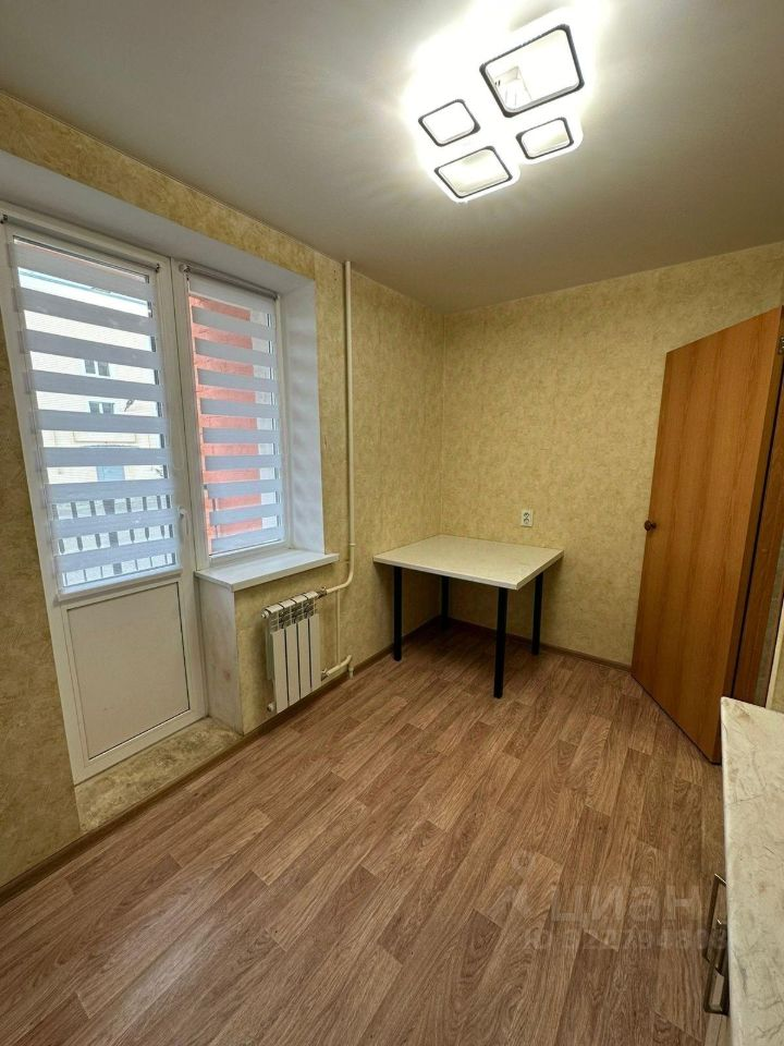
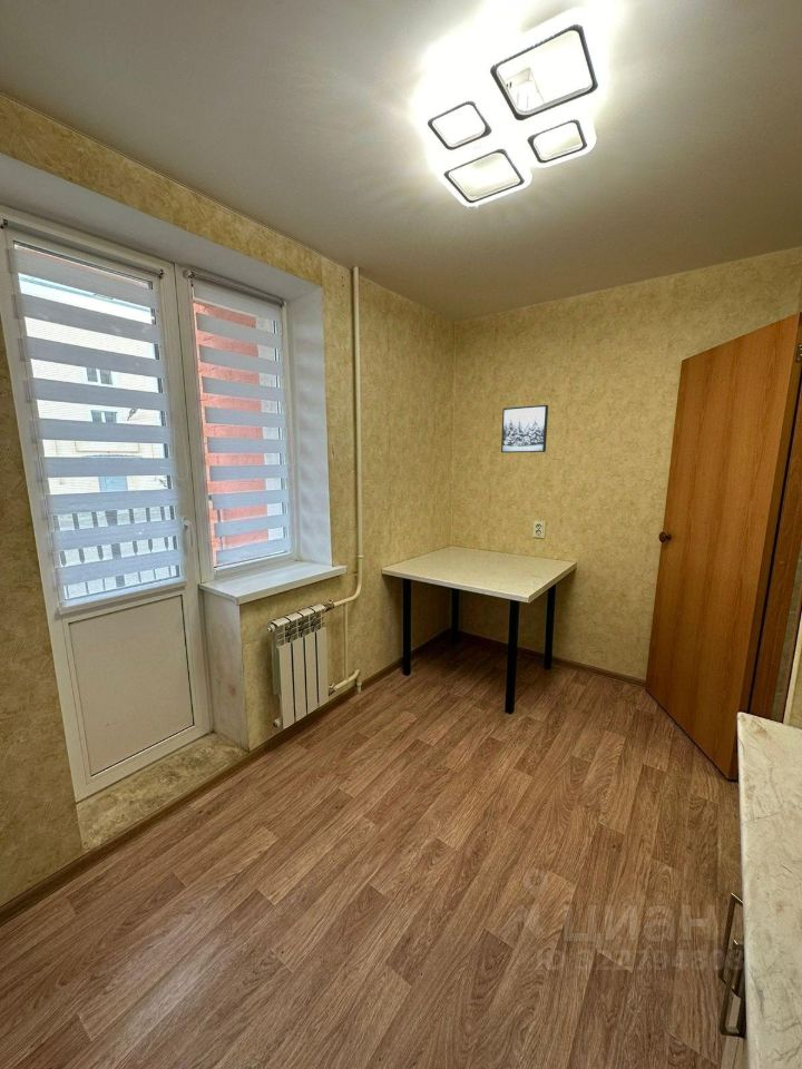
+ wall art [500,404,549,453]
